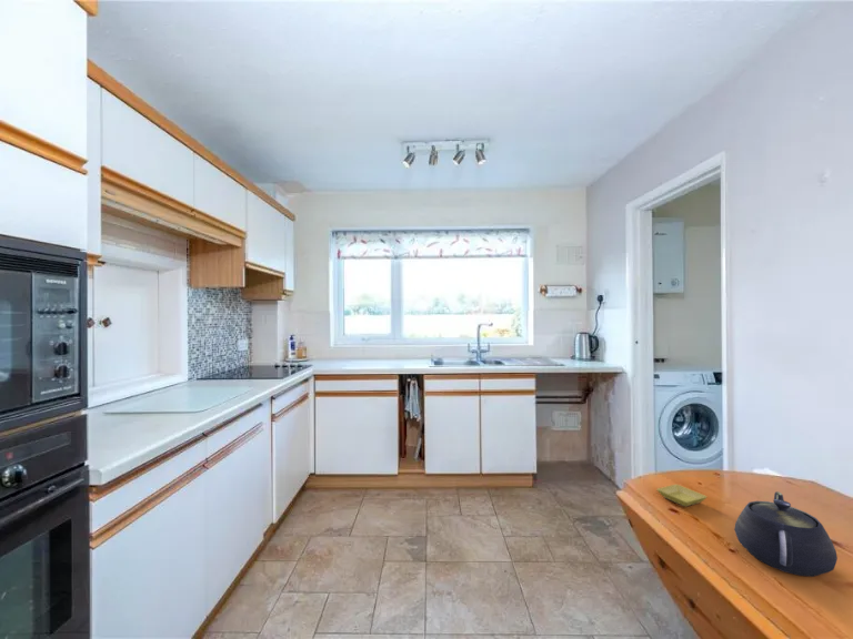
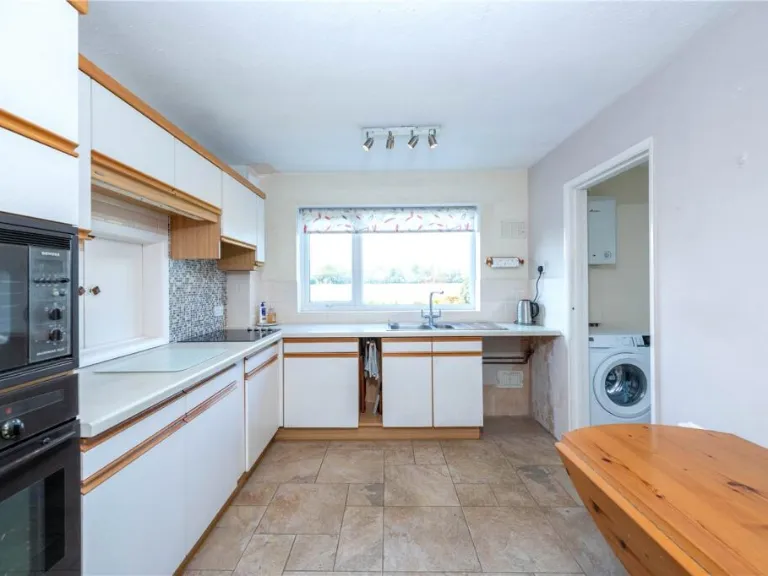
- saucer [655,484,708,508]
- teapot [733,490,839,578]
